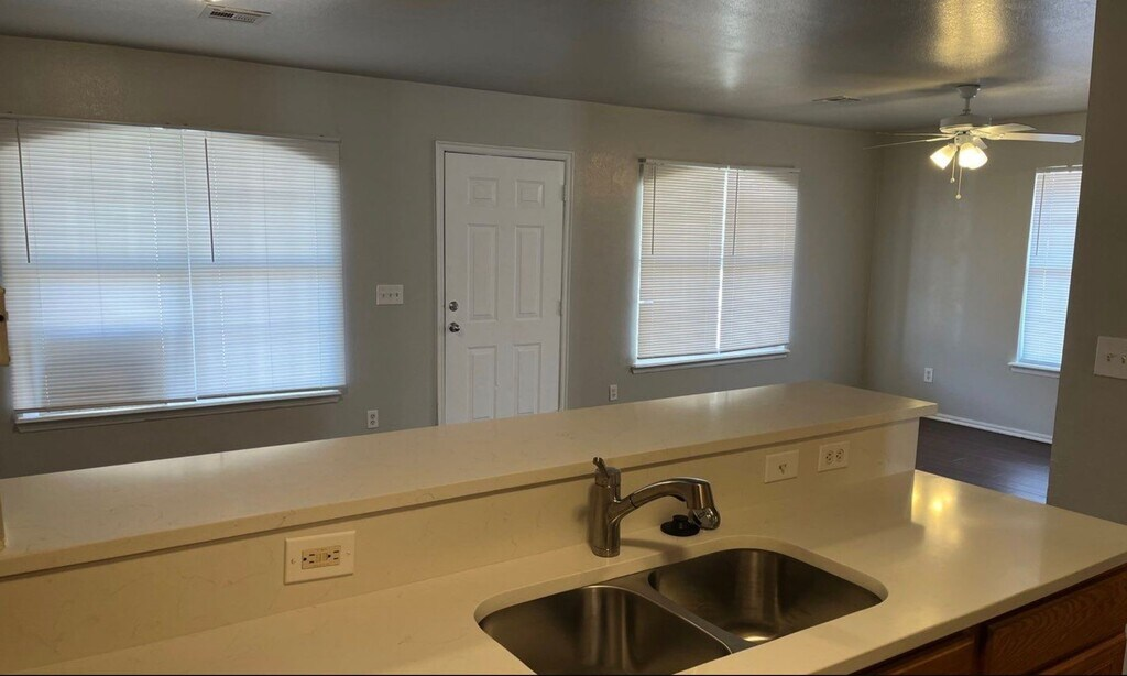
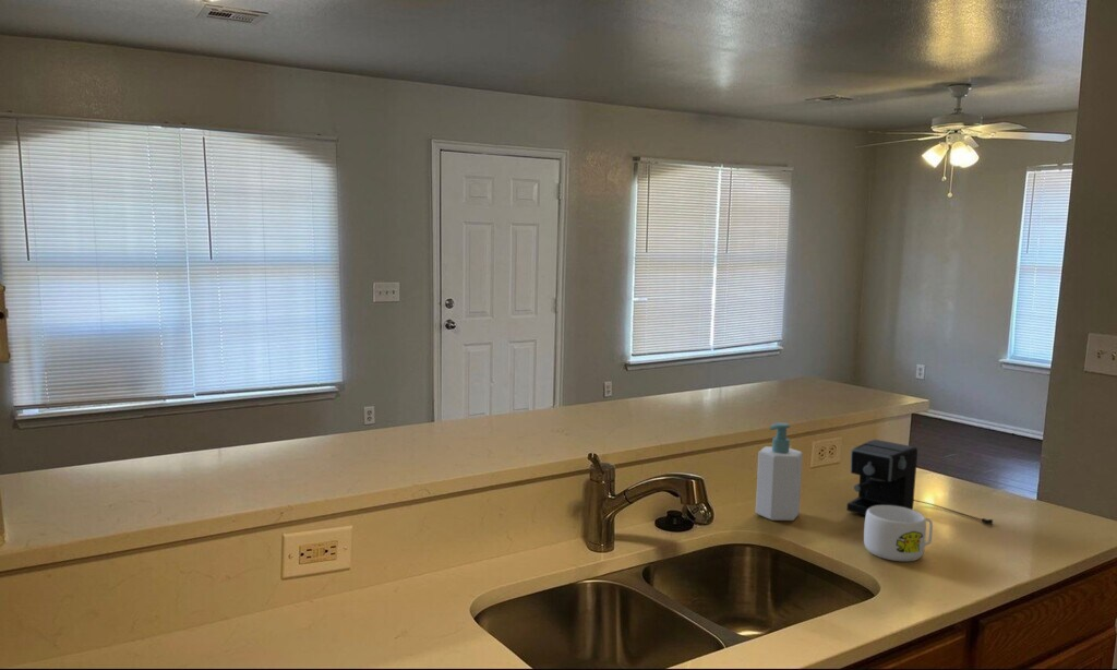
+ mug [863,505,934,562]
+ soap bottle [755,421,804,522]
+ coffee maker [845,439,995,525]
